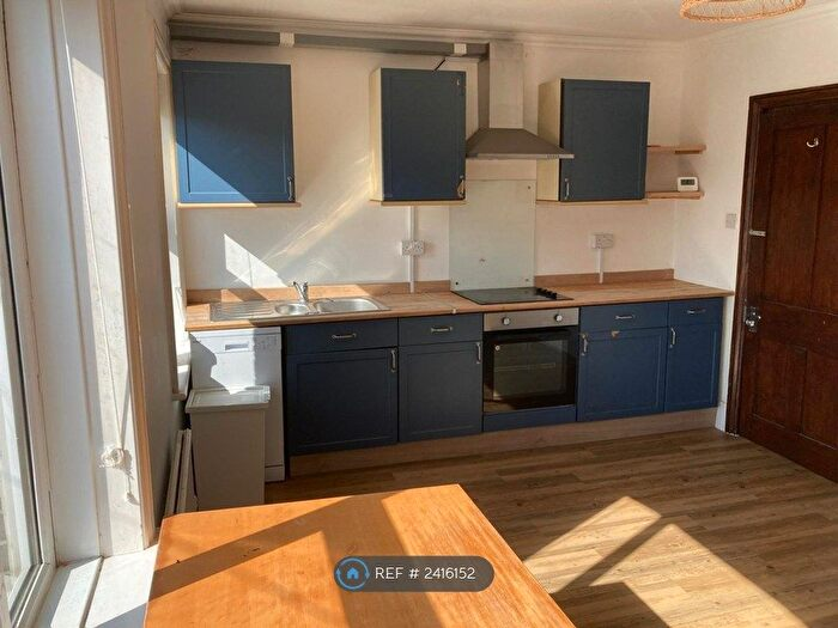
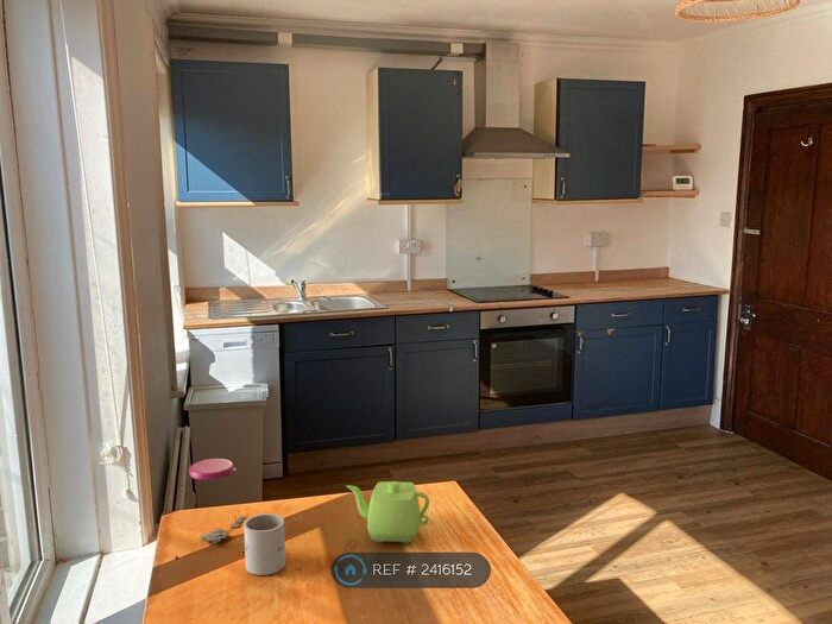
+ mug [242,512,286,576]
+ teapot [346,480,430,544]
+ jar [188,458,246,544]
